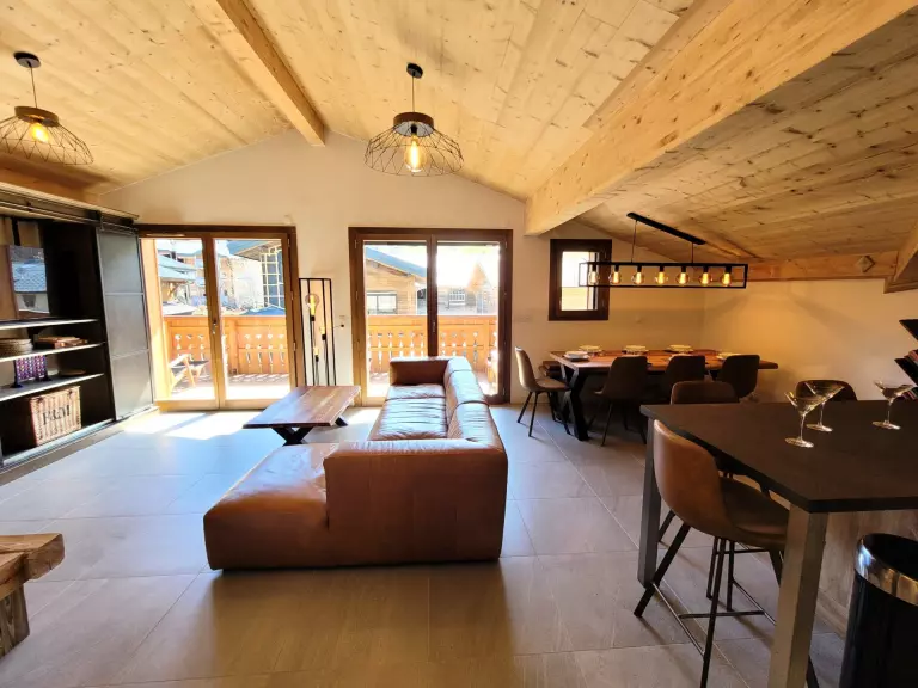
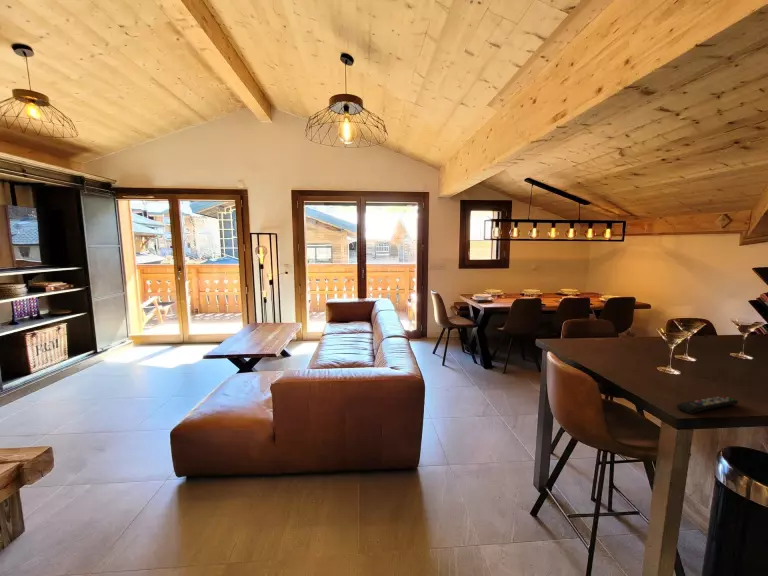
+ remote control [676,395,739,415]
